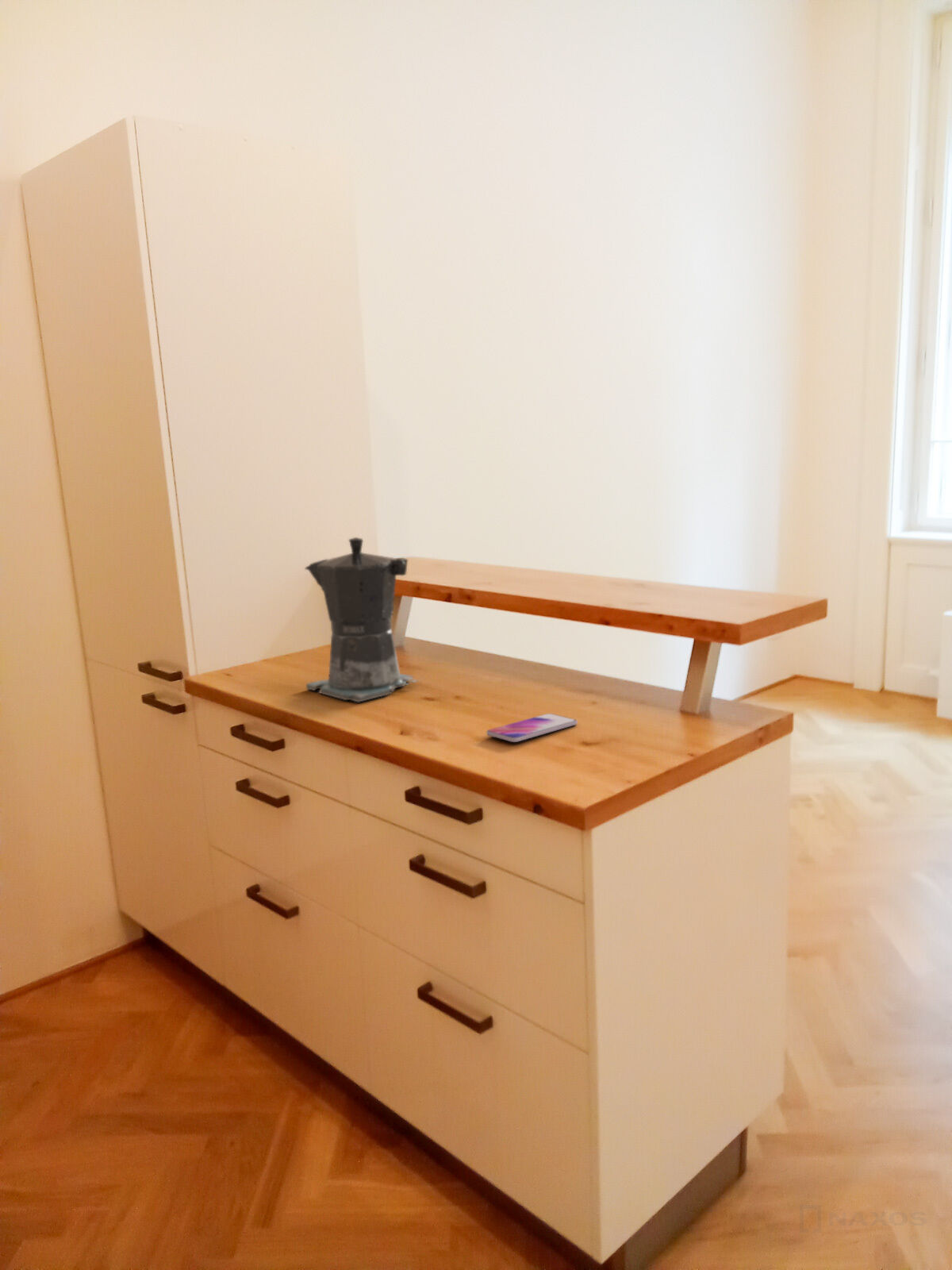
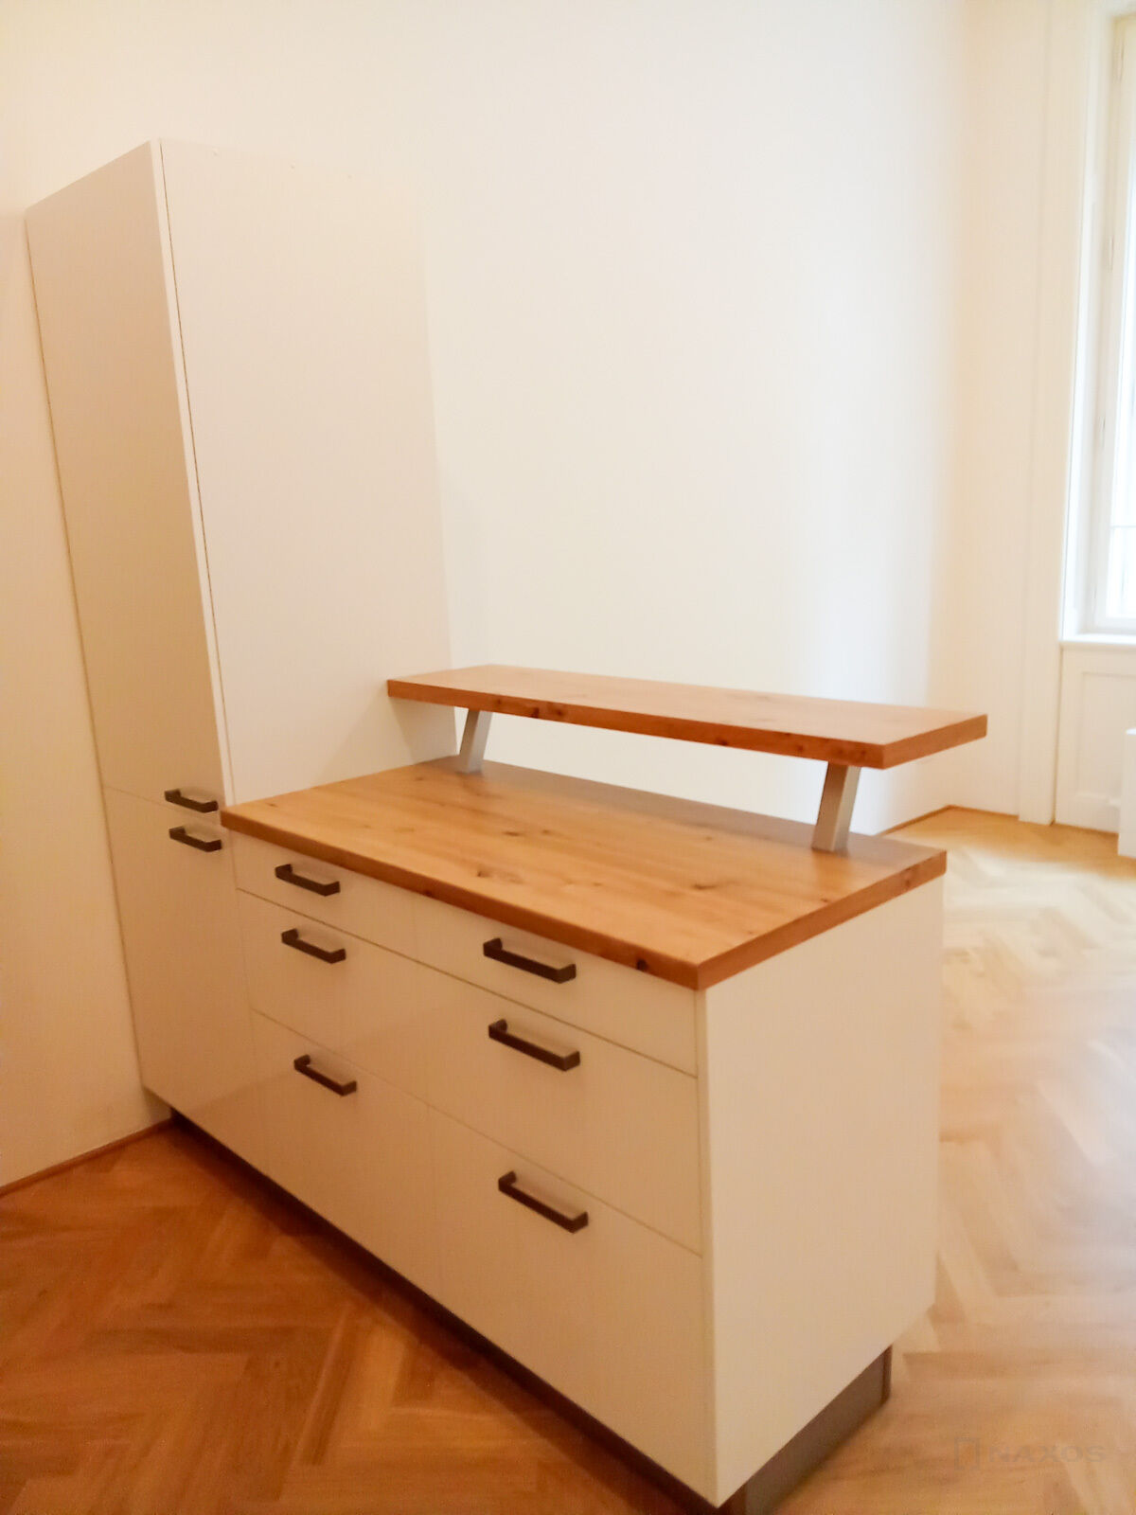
- smartphone [486,713,578,743]
- coffee maker [304,537,425,703]
